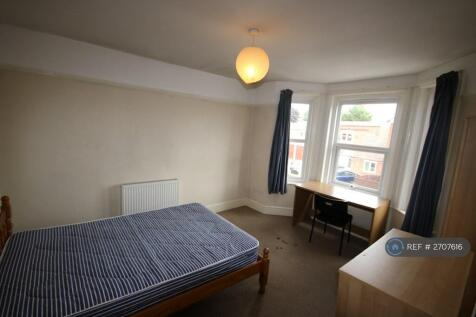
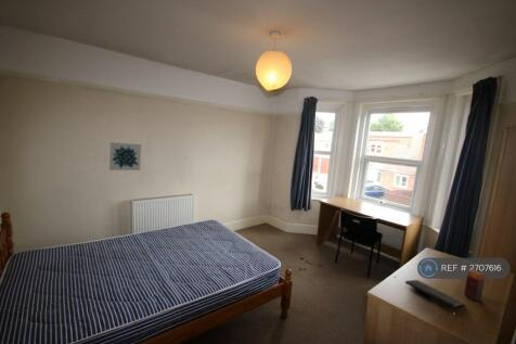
+ notepad [404,279,466,311]
+ wall art [108,141,142,171]
+ candle [464,269,486,302]
